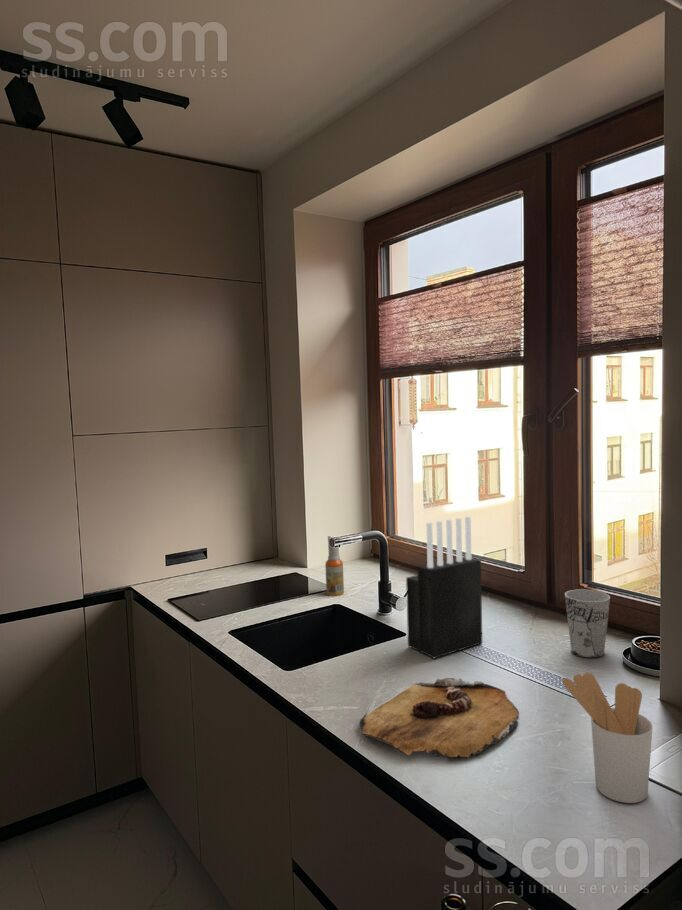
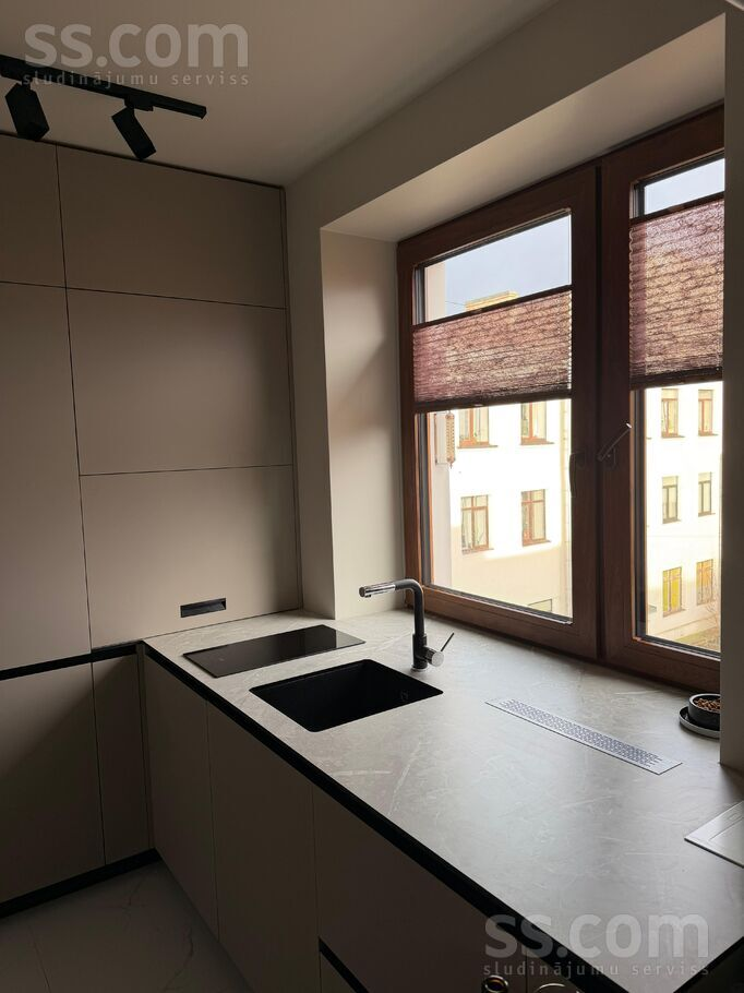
- spray bottle [324,535,345,597]
- utensil holder [562,672,654,804]
- knife block [405,515,483,660]
- cup [564,589,611,659]
- cutting board [358,677,520,758]
